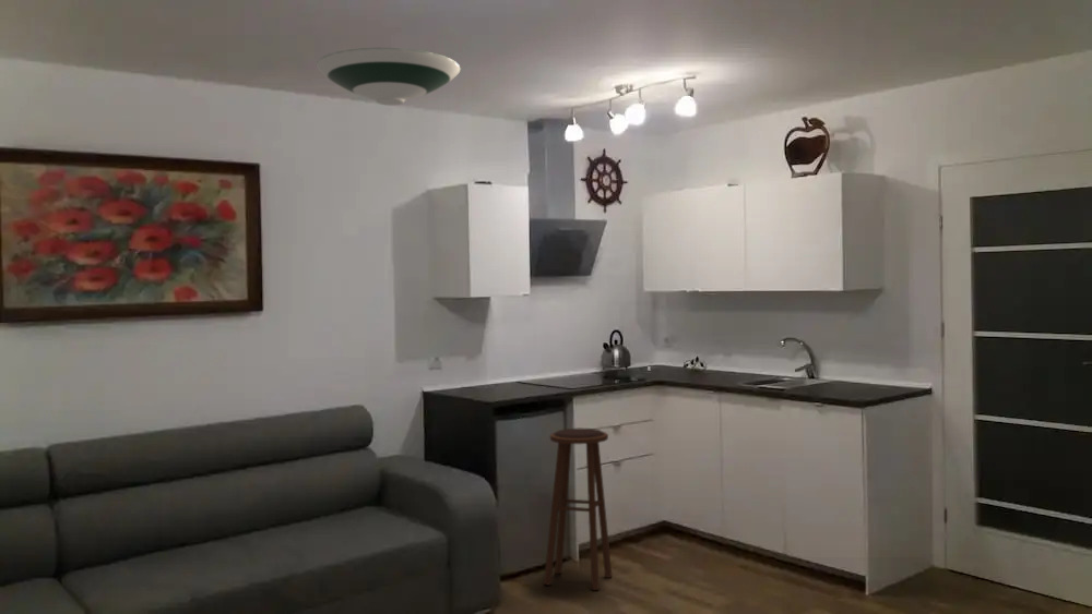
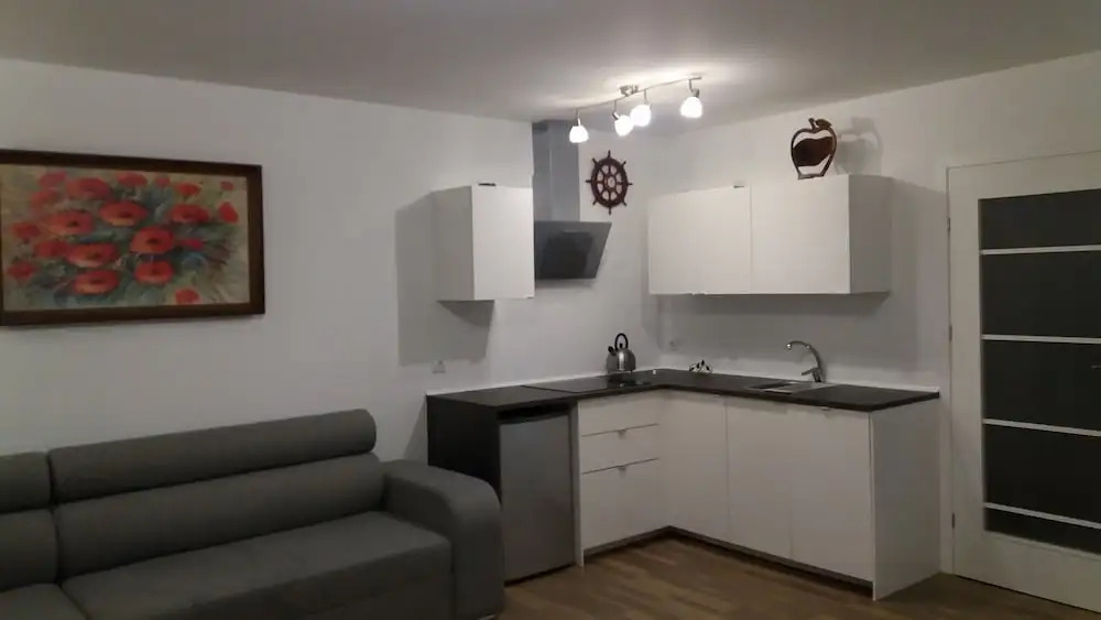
- stool [543,428,614,591]
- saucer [316,47,462,107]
